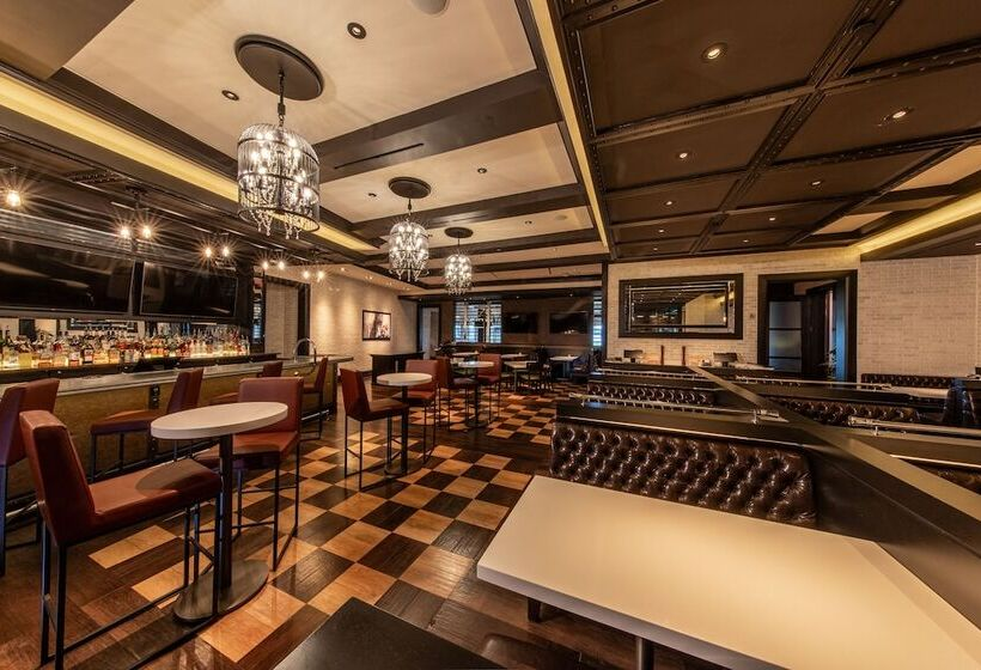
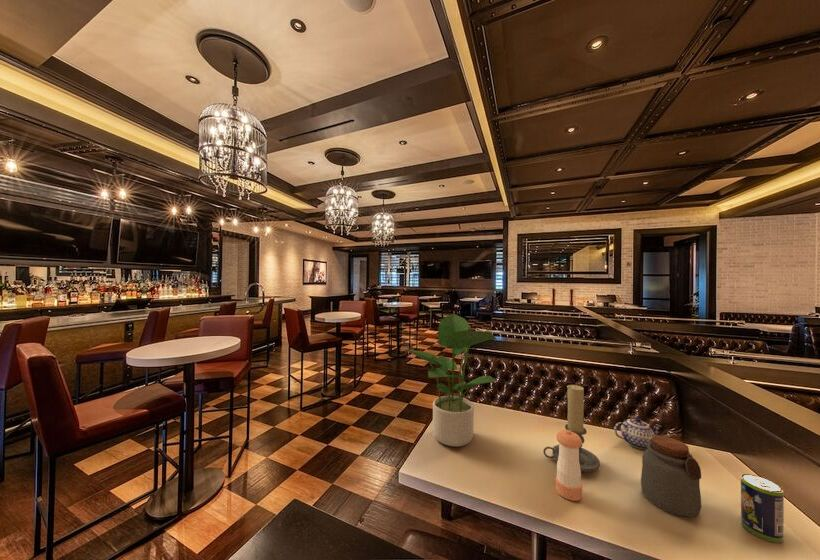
+ teapot [613,416,662,450]
+ pepper shaker [555,429,583,502]
+ beverage can [740,473,785,544]
+ jar [640,434,702,518]
+ potted plant [404,313,498,447]
+ candle holder [542,384,601,473]
